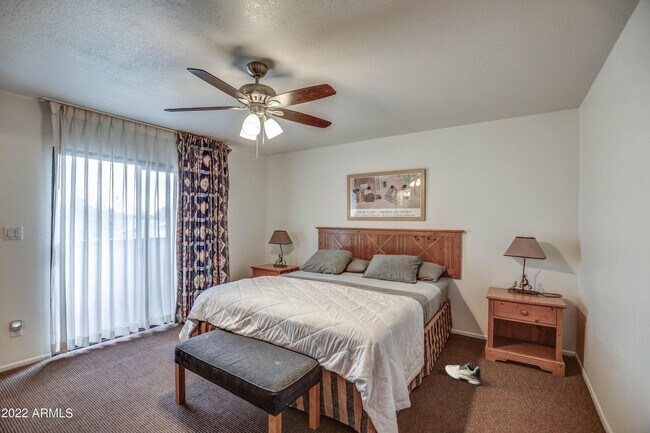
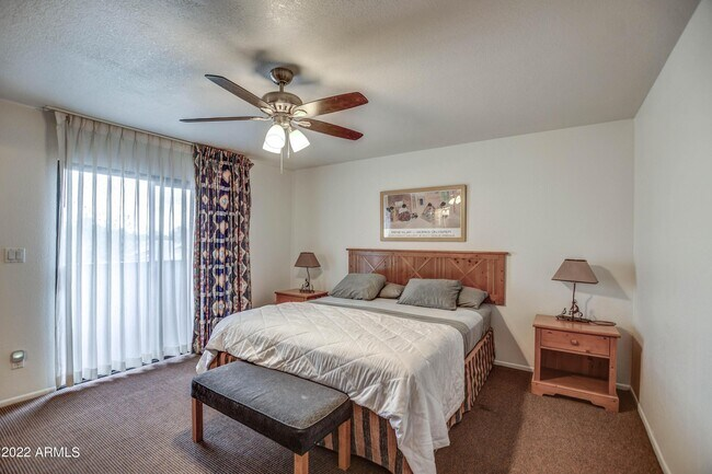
- shoe [445,361,483,386]
